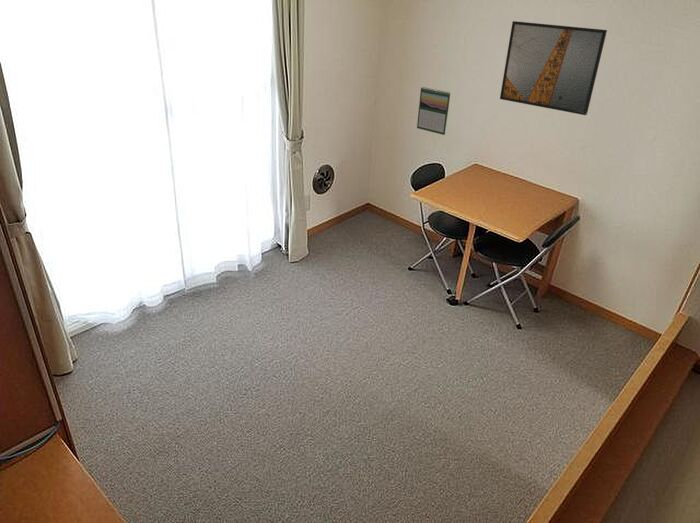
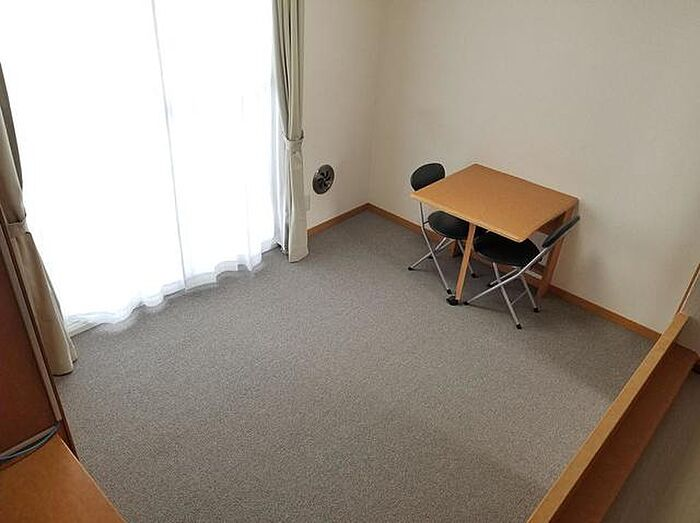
- calendar [416,86,451,136]
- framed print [499,20,608,116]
